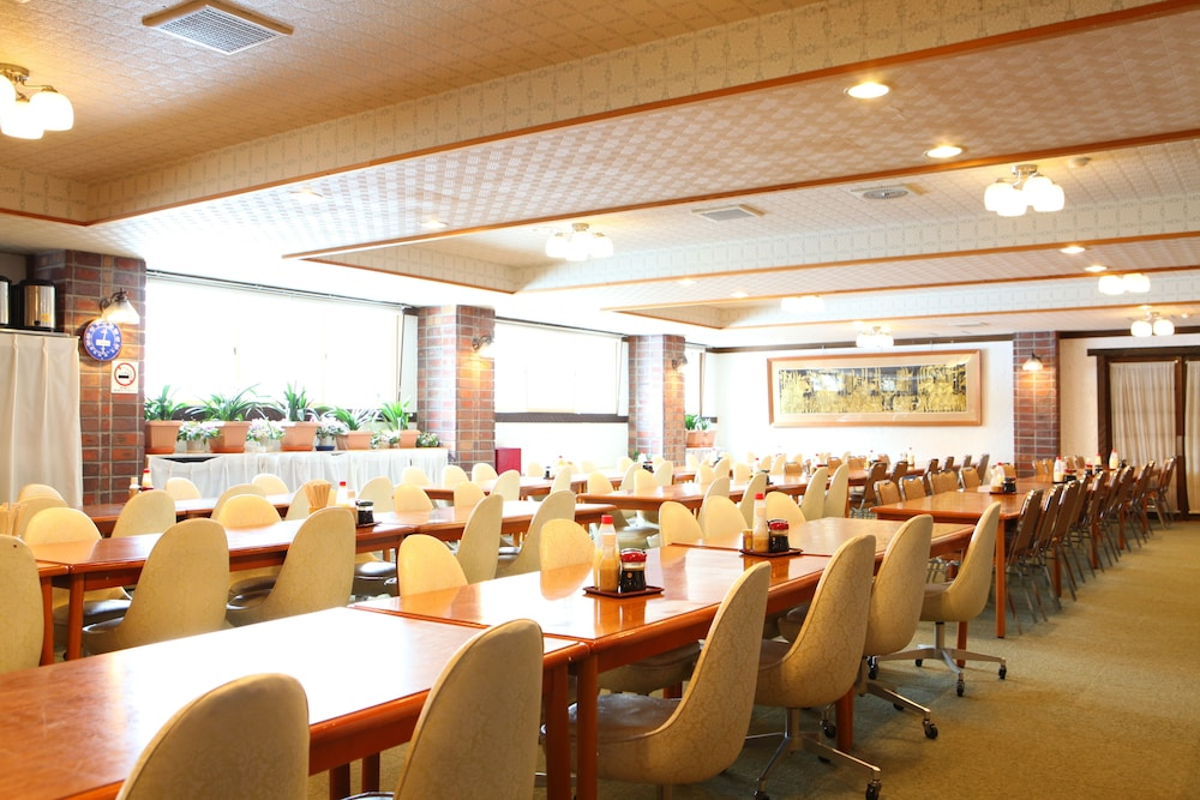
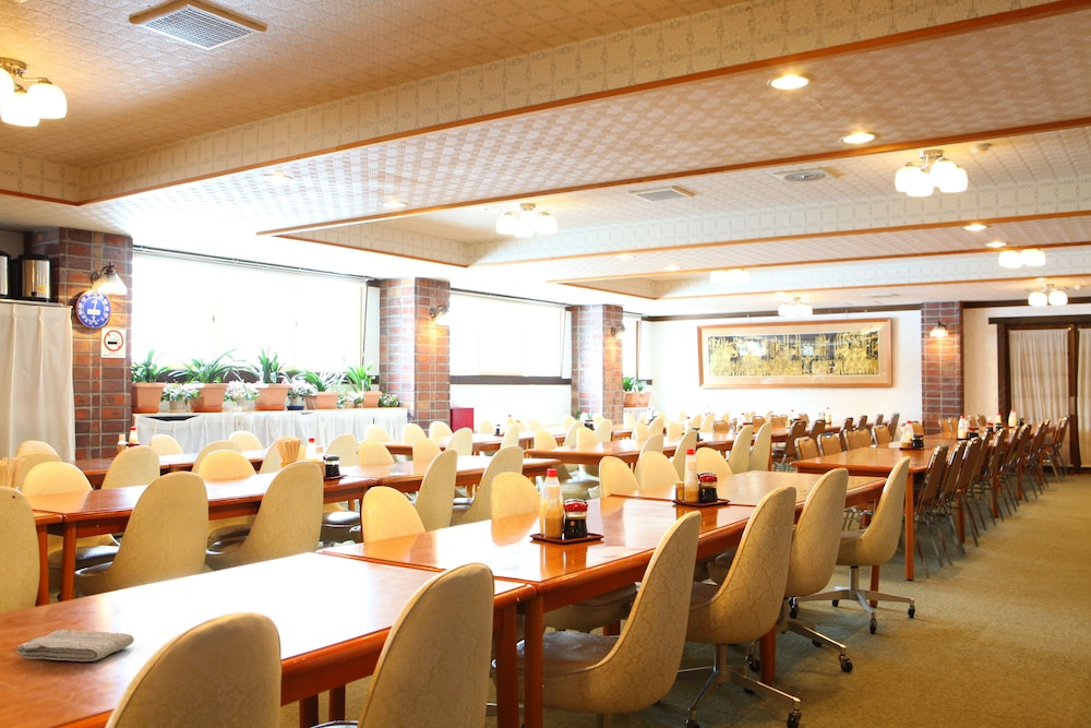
+ washcloth [15,629,135,663]
